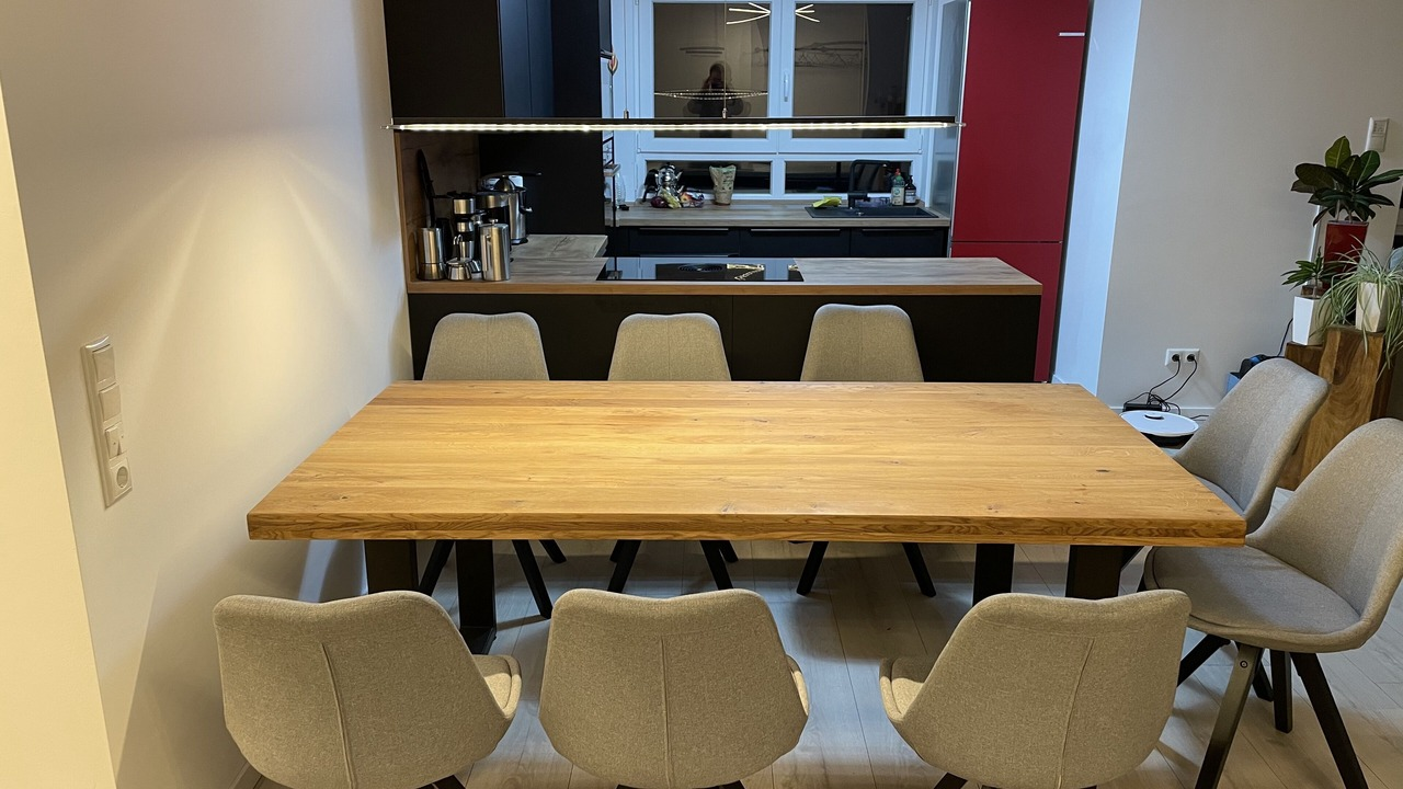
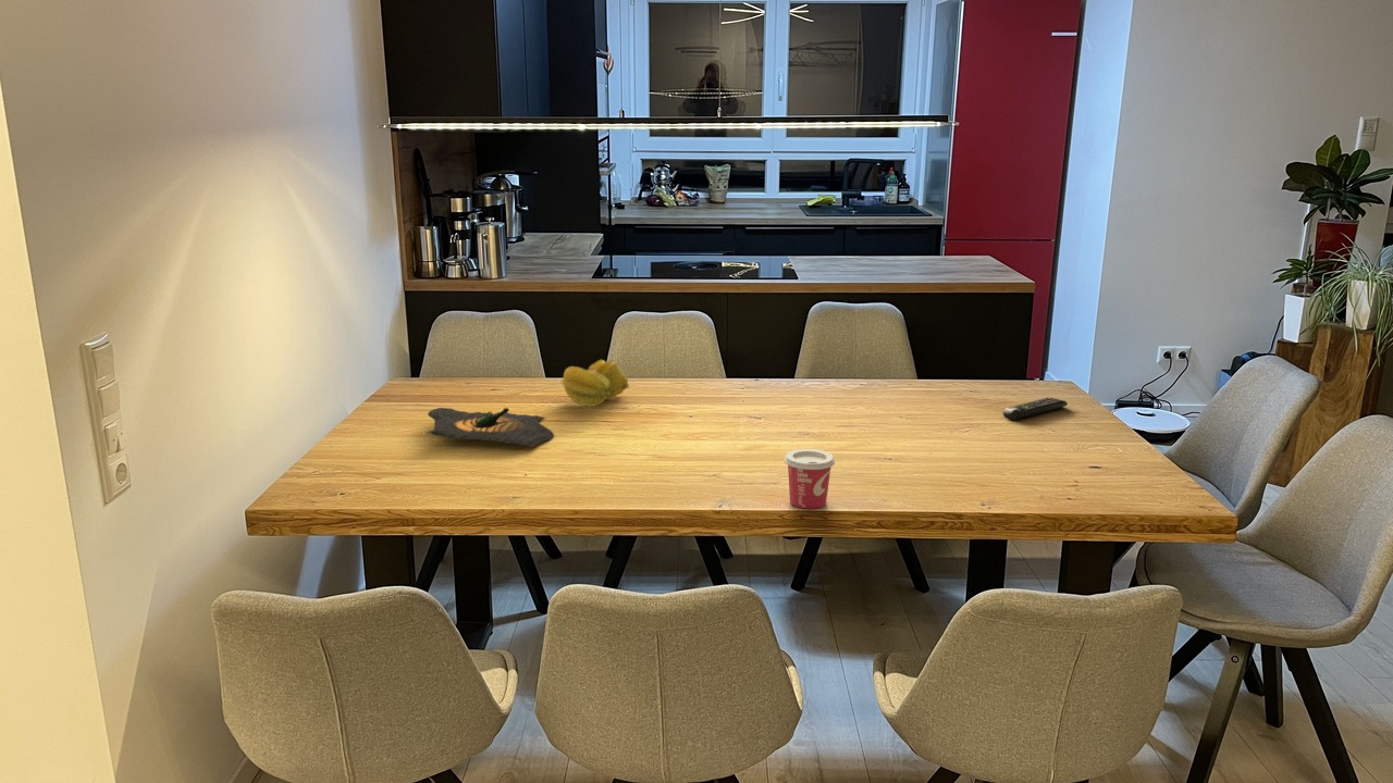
+ fruit [559,359,630,408]
+ cup [784,448,836,510]
+ tequila [426,407,555,448]
+ remote control [1002,396,1069,421]
